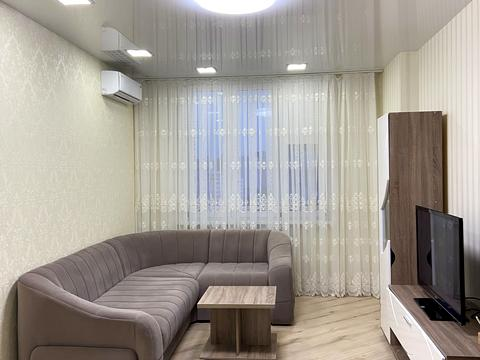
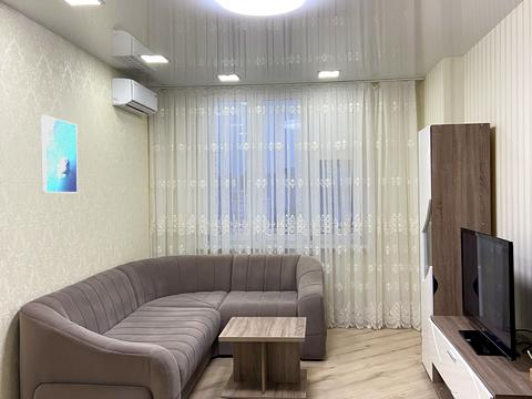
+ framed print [40,114,79,194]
